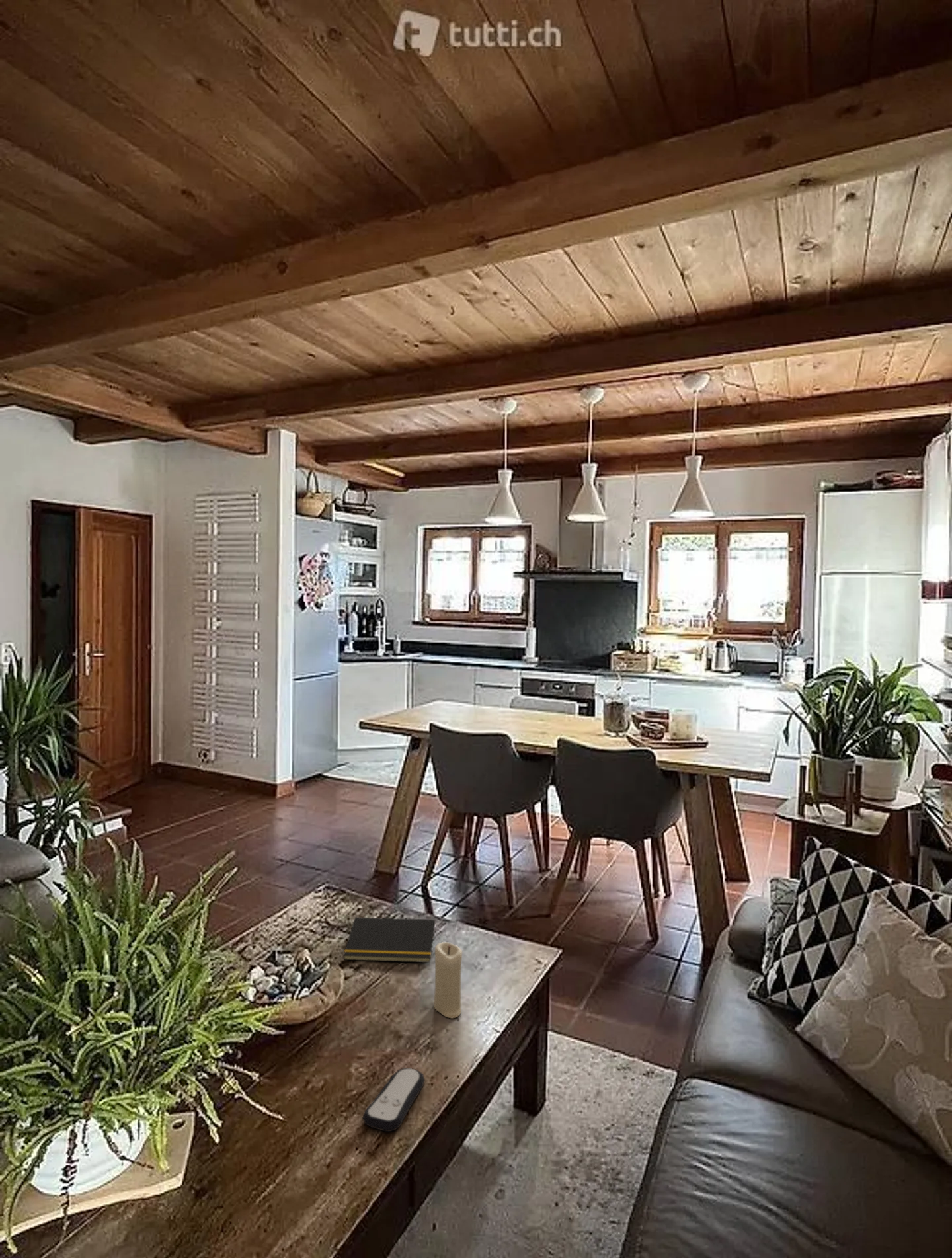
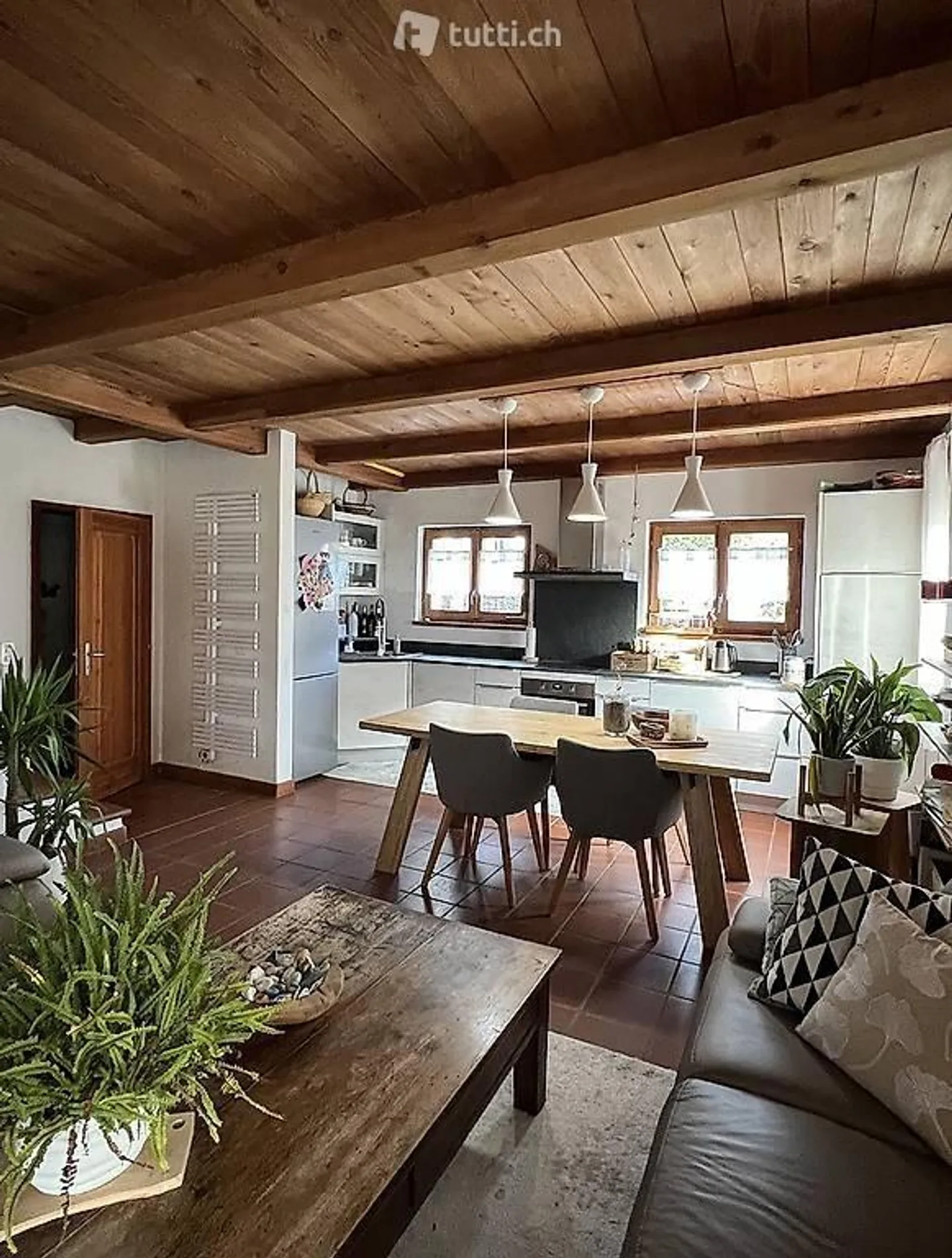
- remote control [362,1067,426,1132]
- notepad [343,916,436,963]
- candle [433,941,463,1019]
